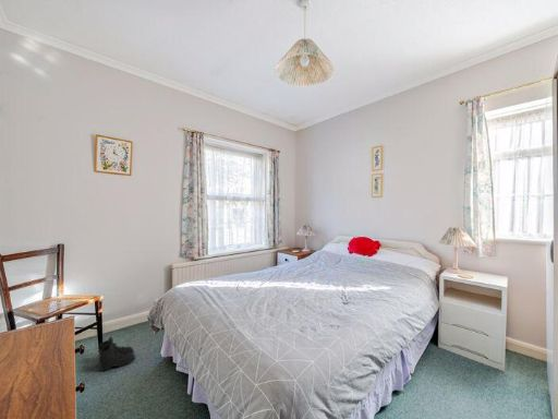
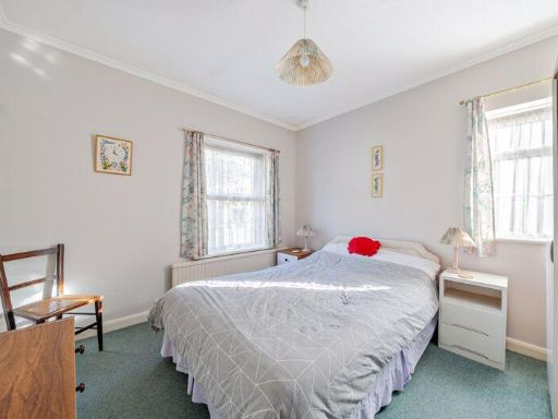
- boots [97,336,136,372]
